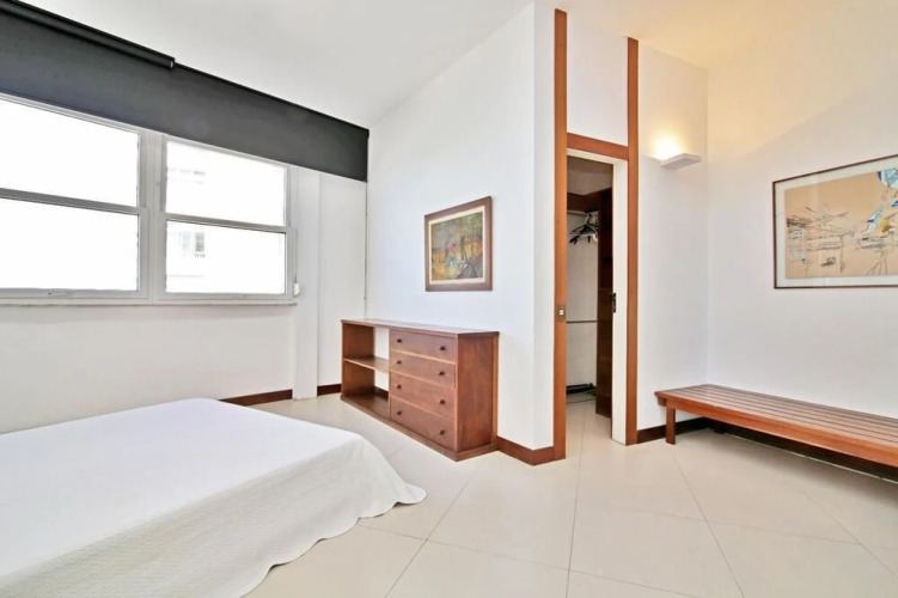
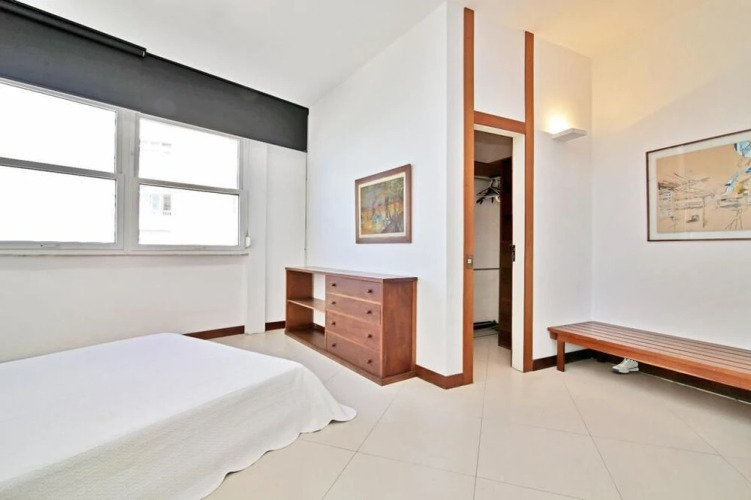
+ sneaker [611,357,639,375]
